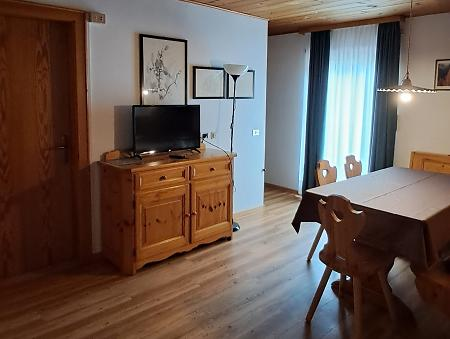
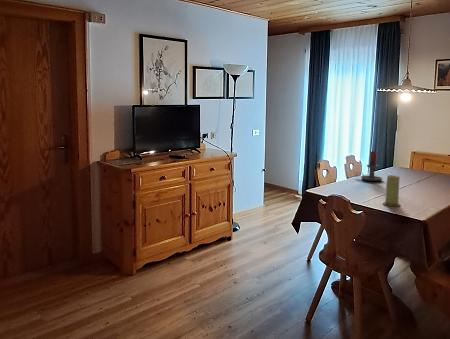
+ candle holder [354,150,383,182]
+ candle [382,174,401,207]
